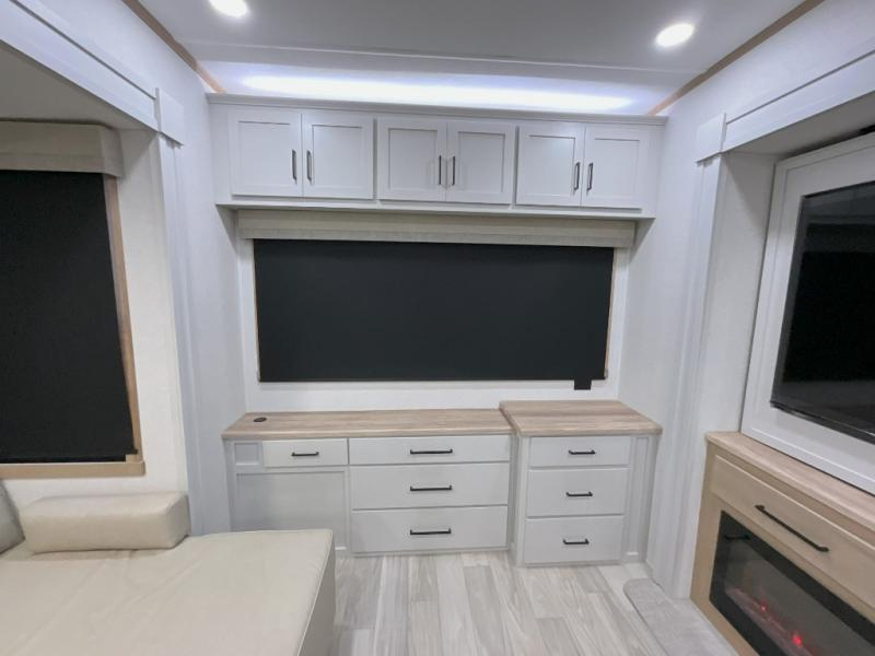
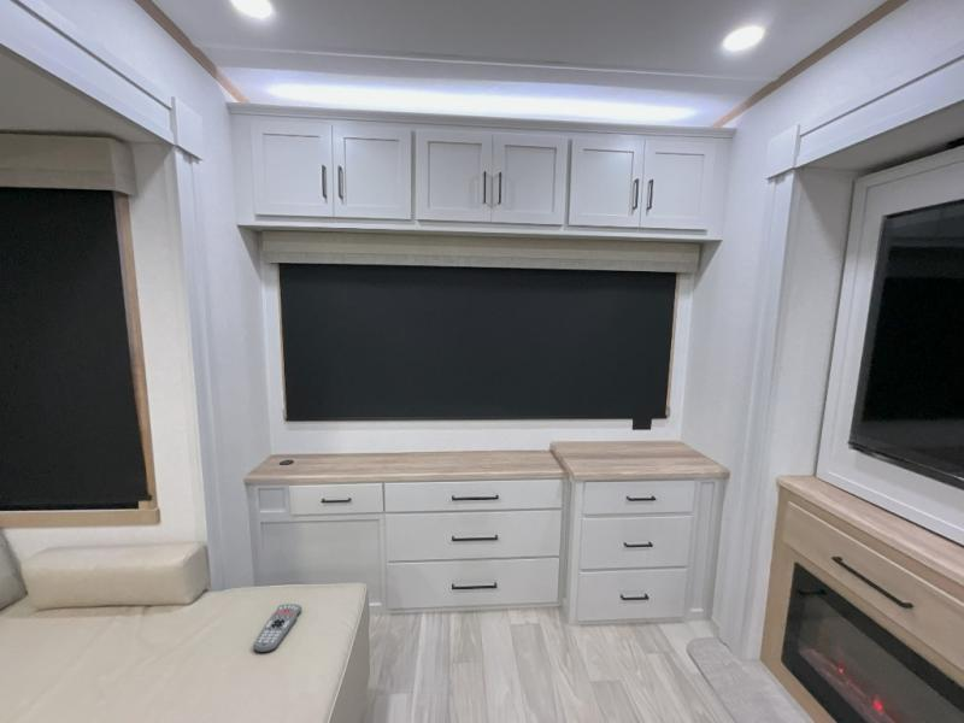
+ remote control [252,602,302,653]
